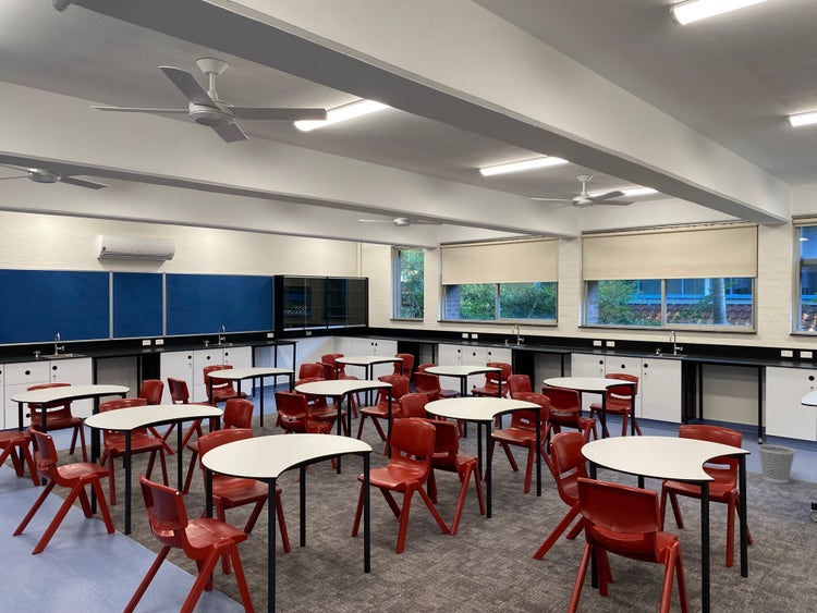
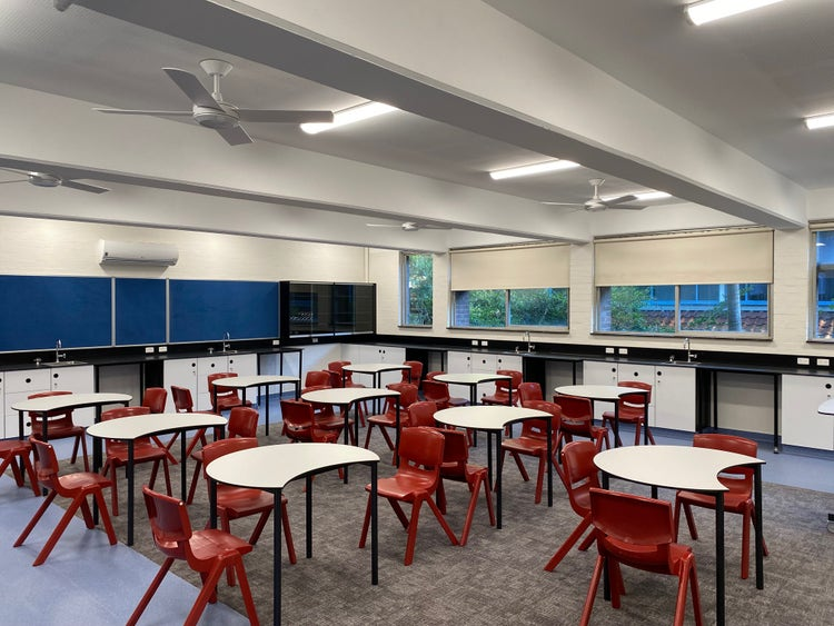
- wastebasket [756,443,796,483]
